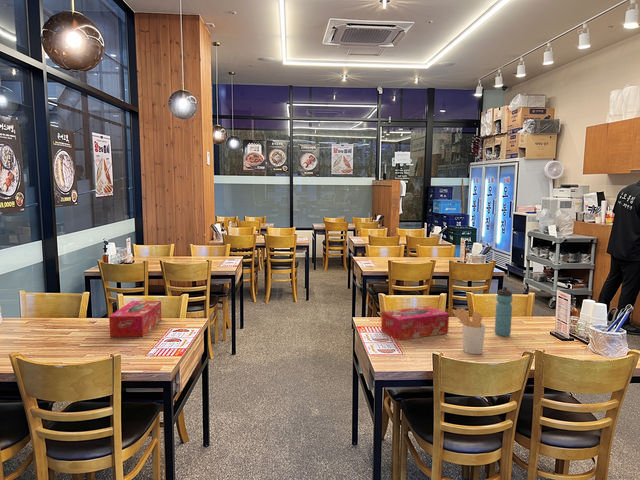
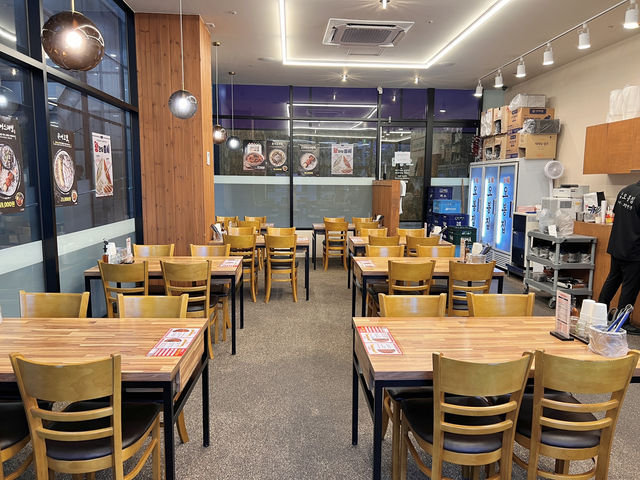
- utensil holder [451,307,486,355]
- water bottle [494,286,514,337]
- tissue box [108,300,163,338]
- tissue box [380,305,450,342]
